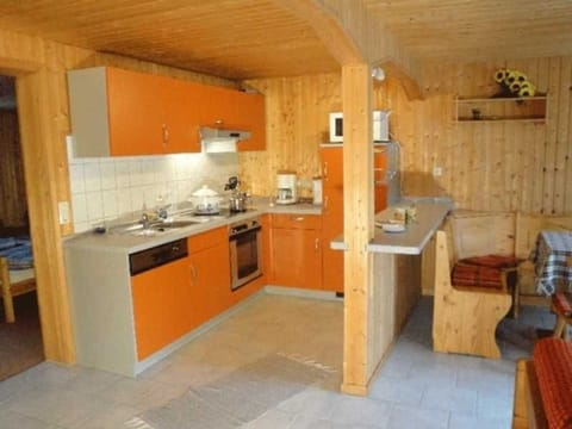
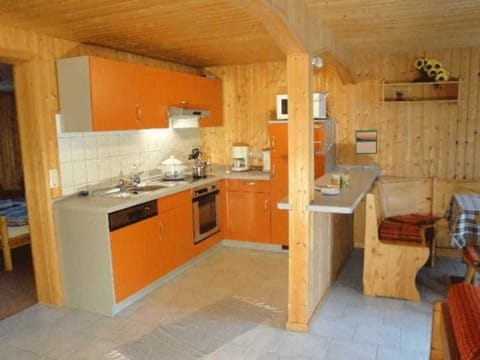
+ calendar [355,128,378,155]
